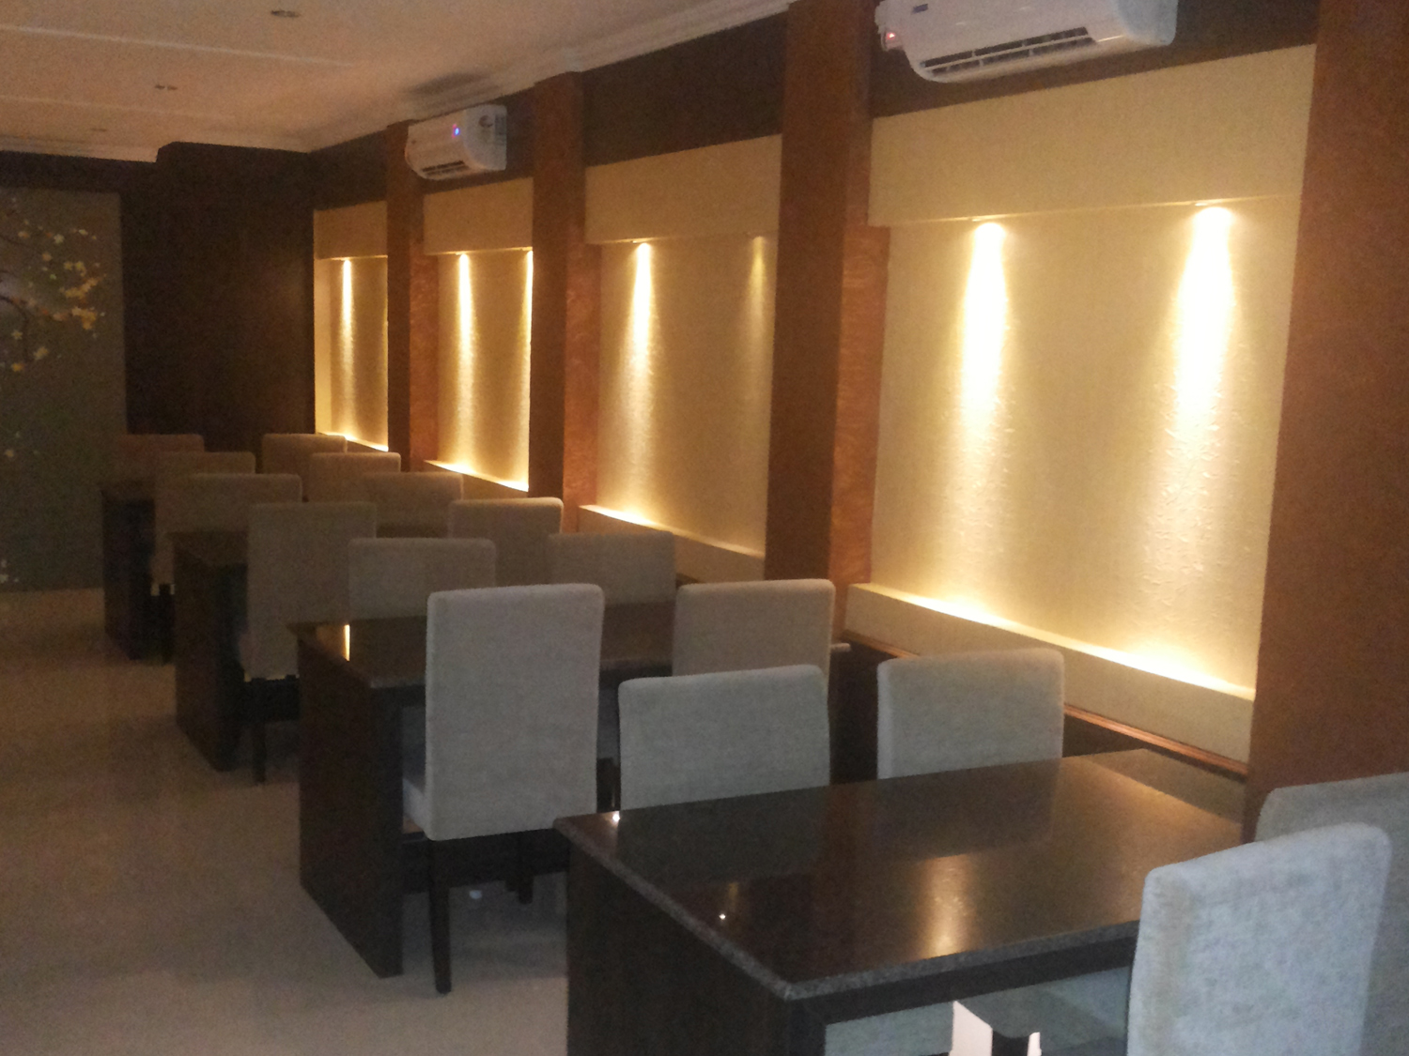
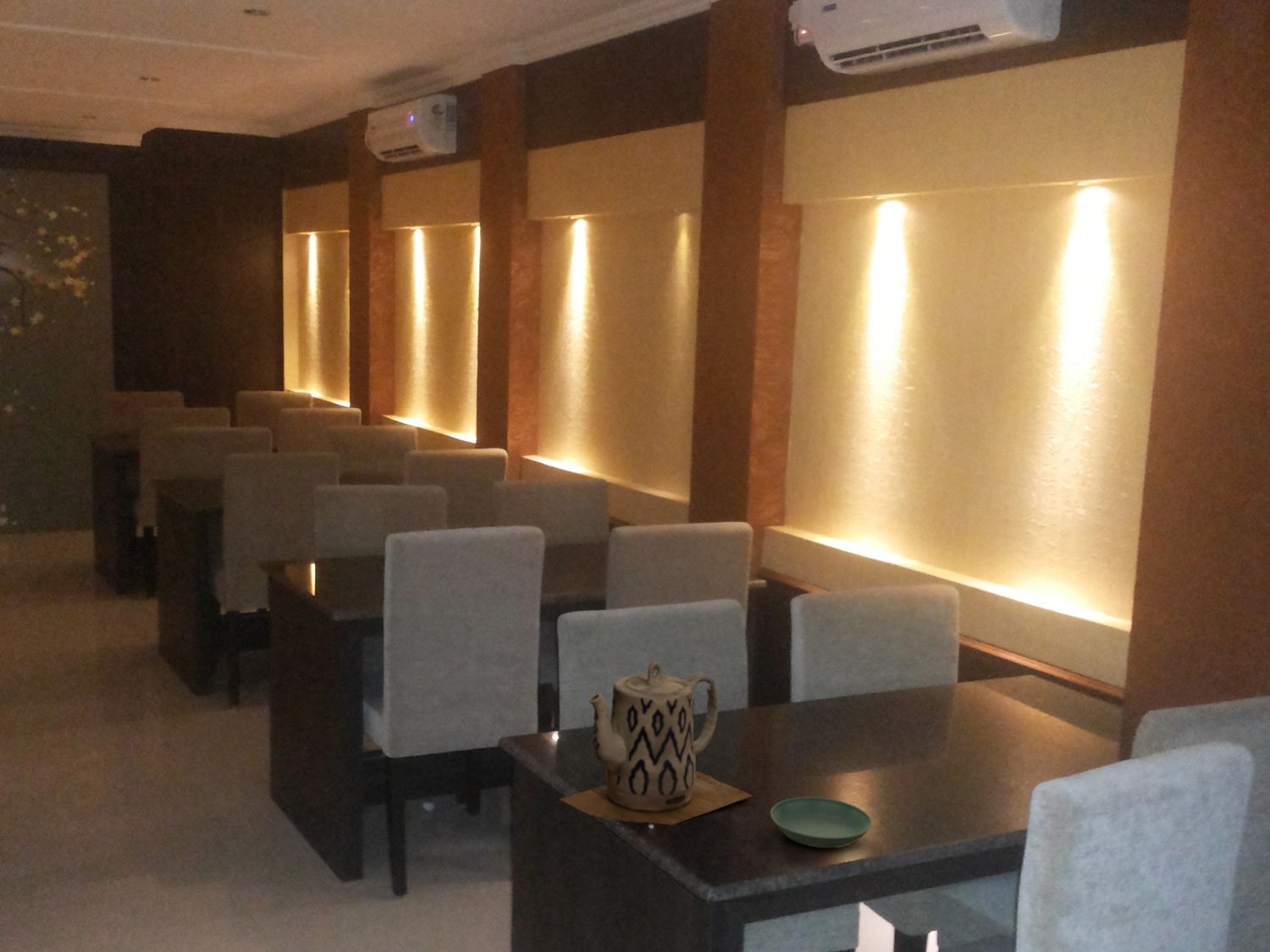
+ teapot [558,660,753,834]
+ saucer [770,796,873,849]
